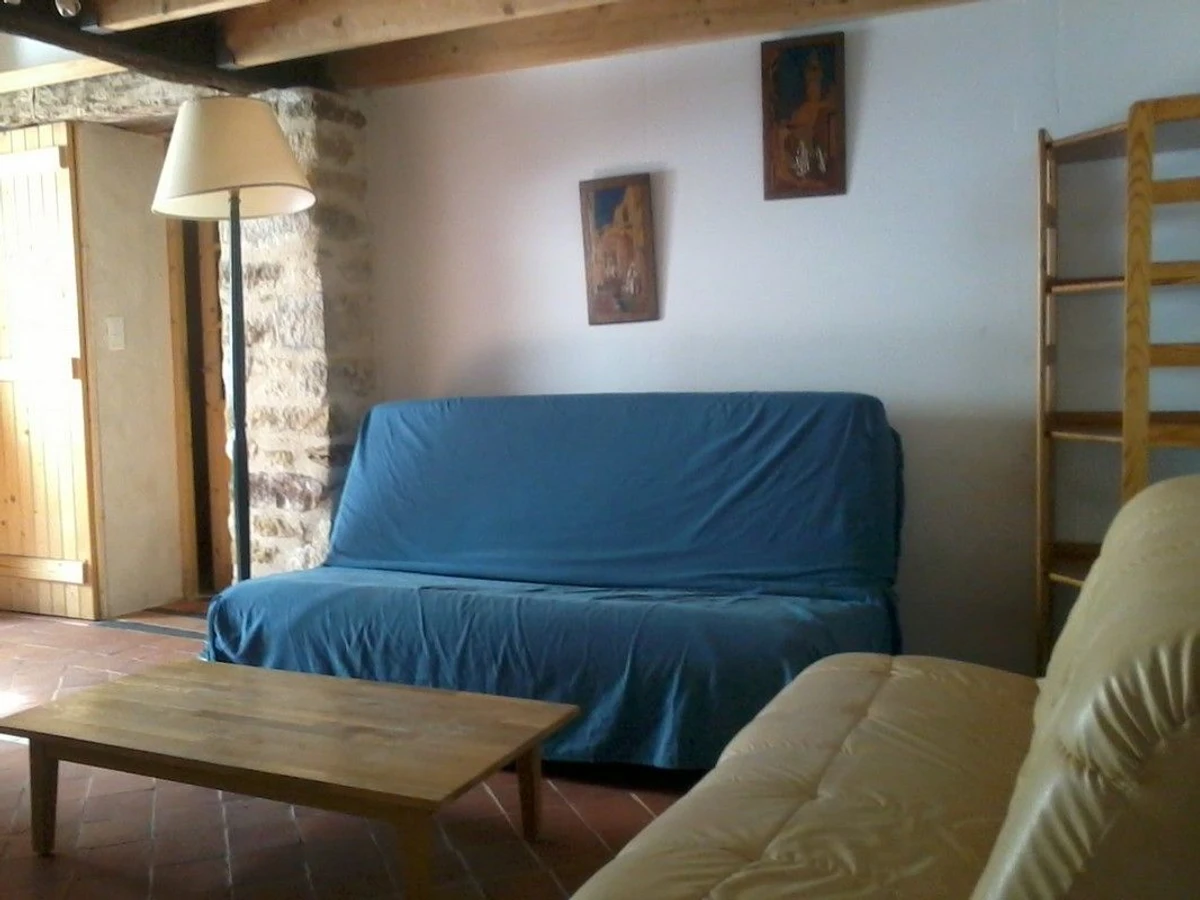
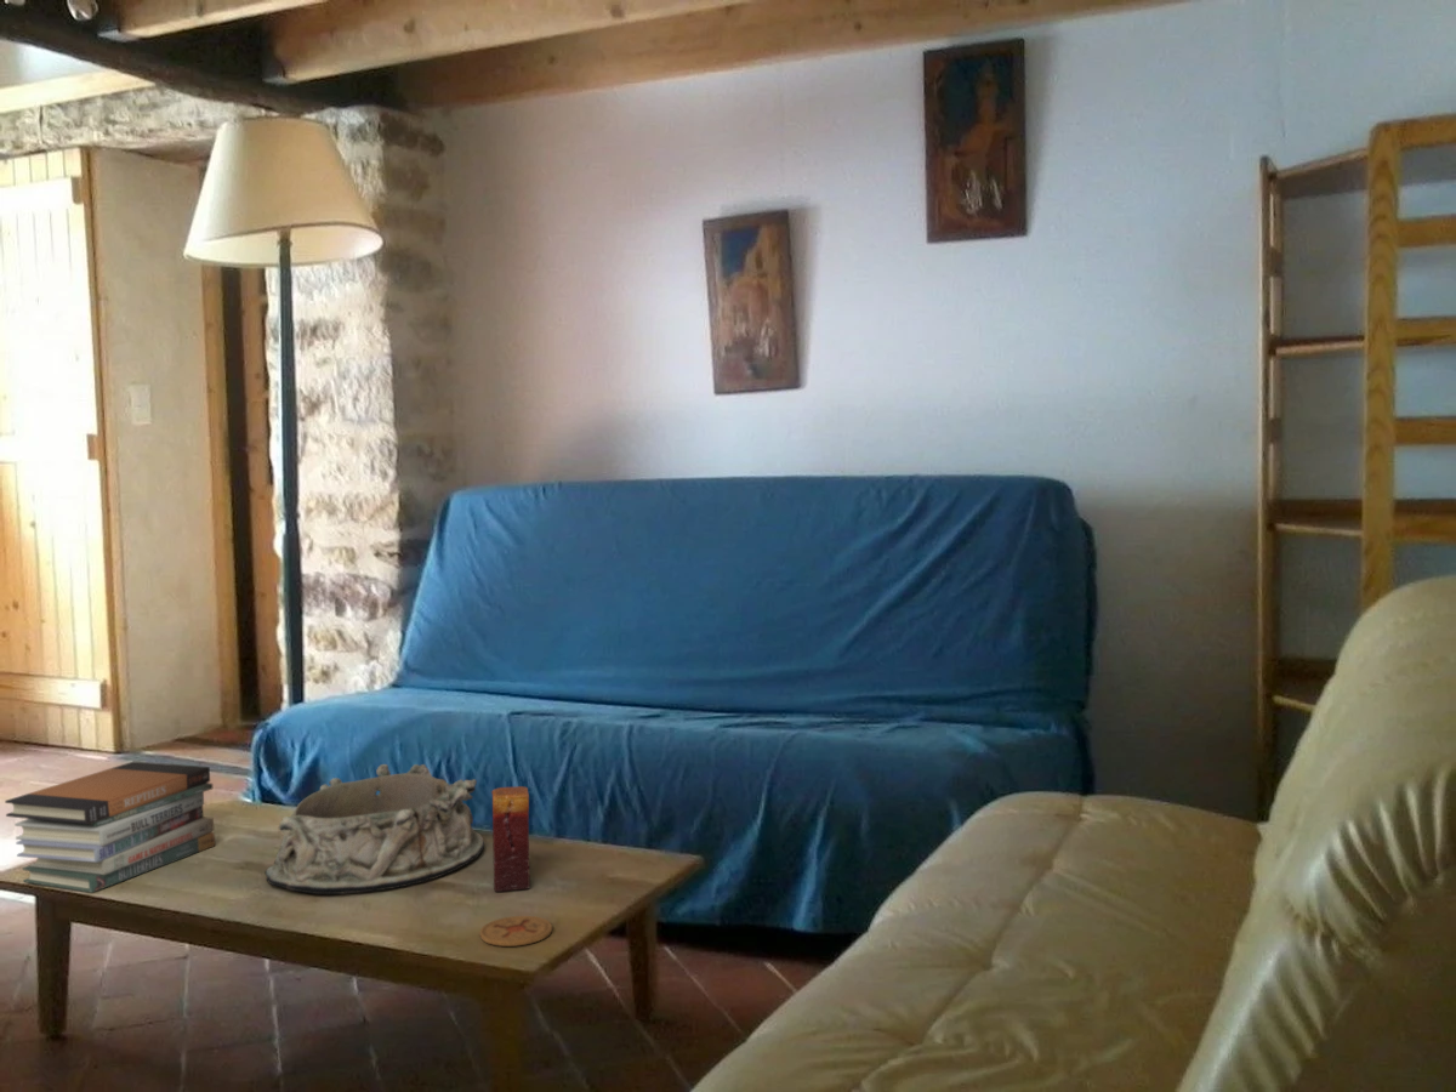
+ candle [490,785,531,893]
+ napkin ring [265,763,485,895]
+ coaster [478,915,553,948]
+ book stack [4,761,216,894]
